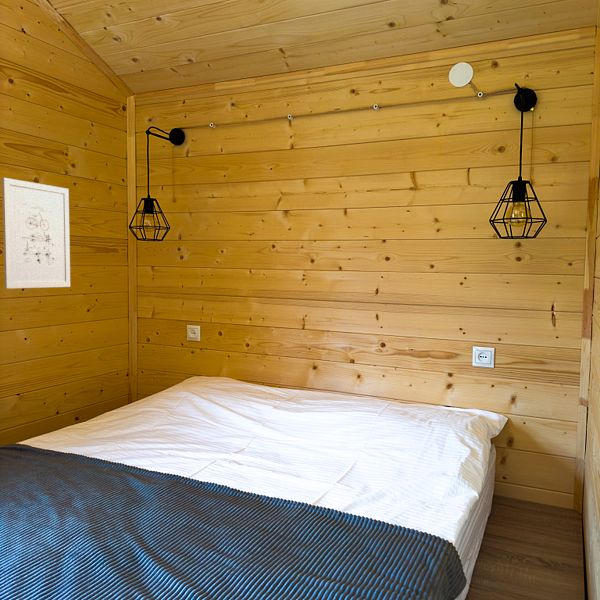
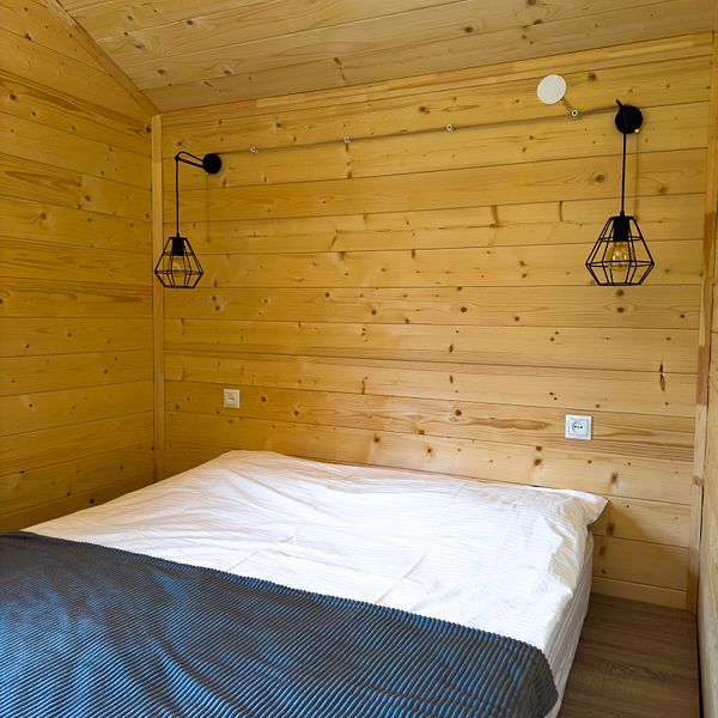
- wall art [1,177,71,290]
